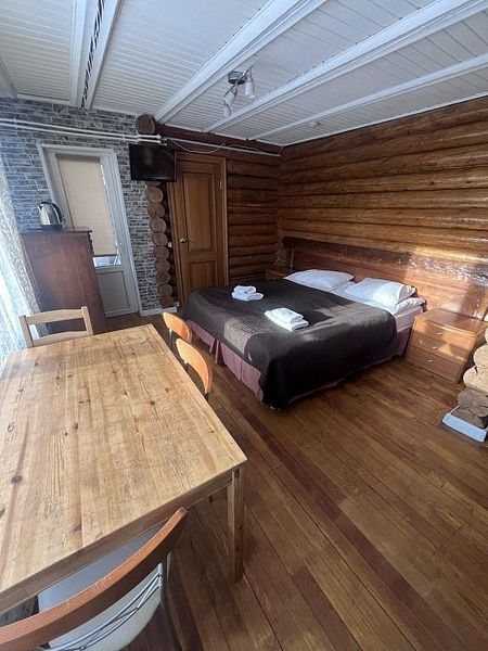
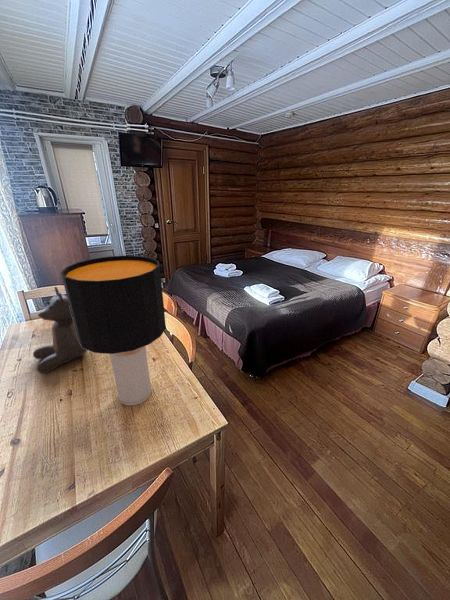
+ teddy bear [32,285,88,374]
+ desk lamp [60,255,167,406]
